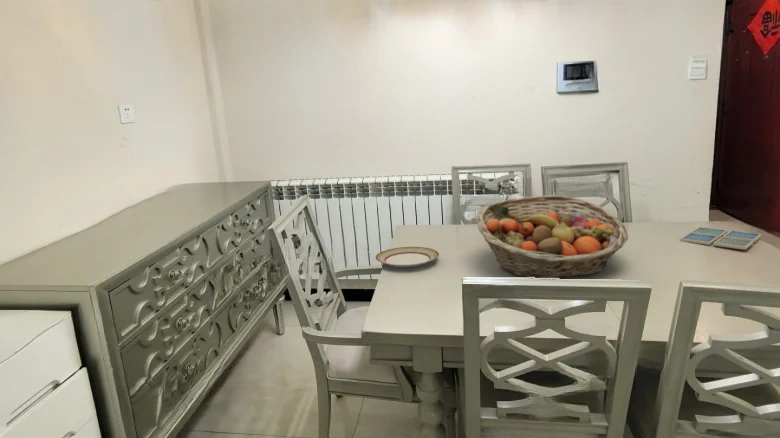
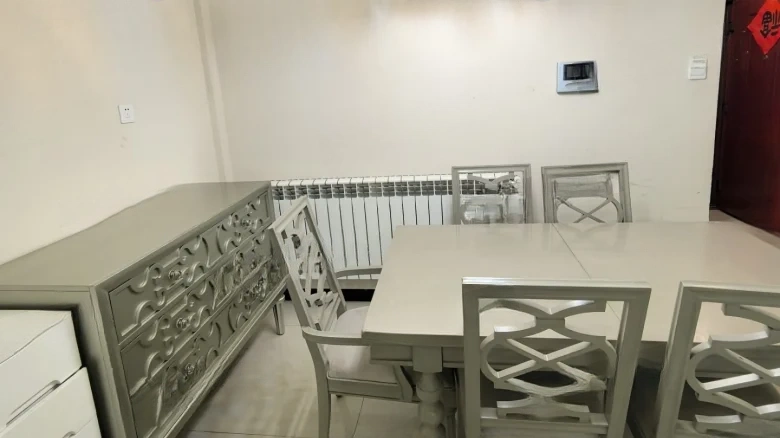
- plate [375,246,440,268]
- drink coaster [679,226,762,251]
- fruit basket [476,195,629,280]
